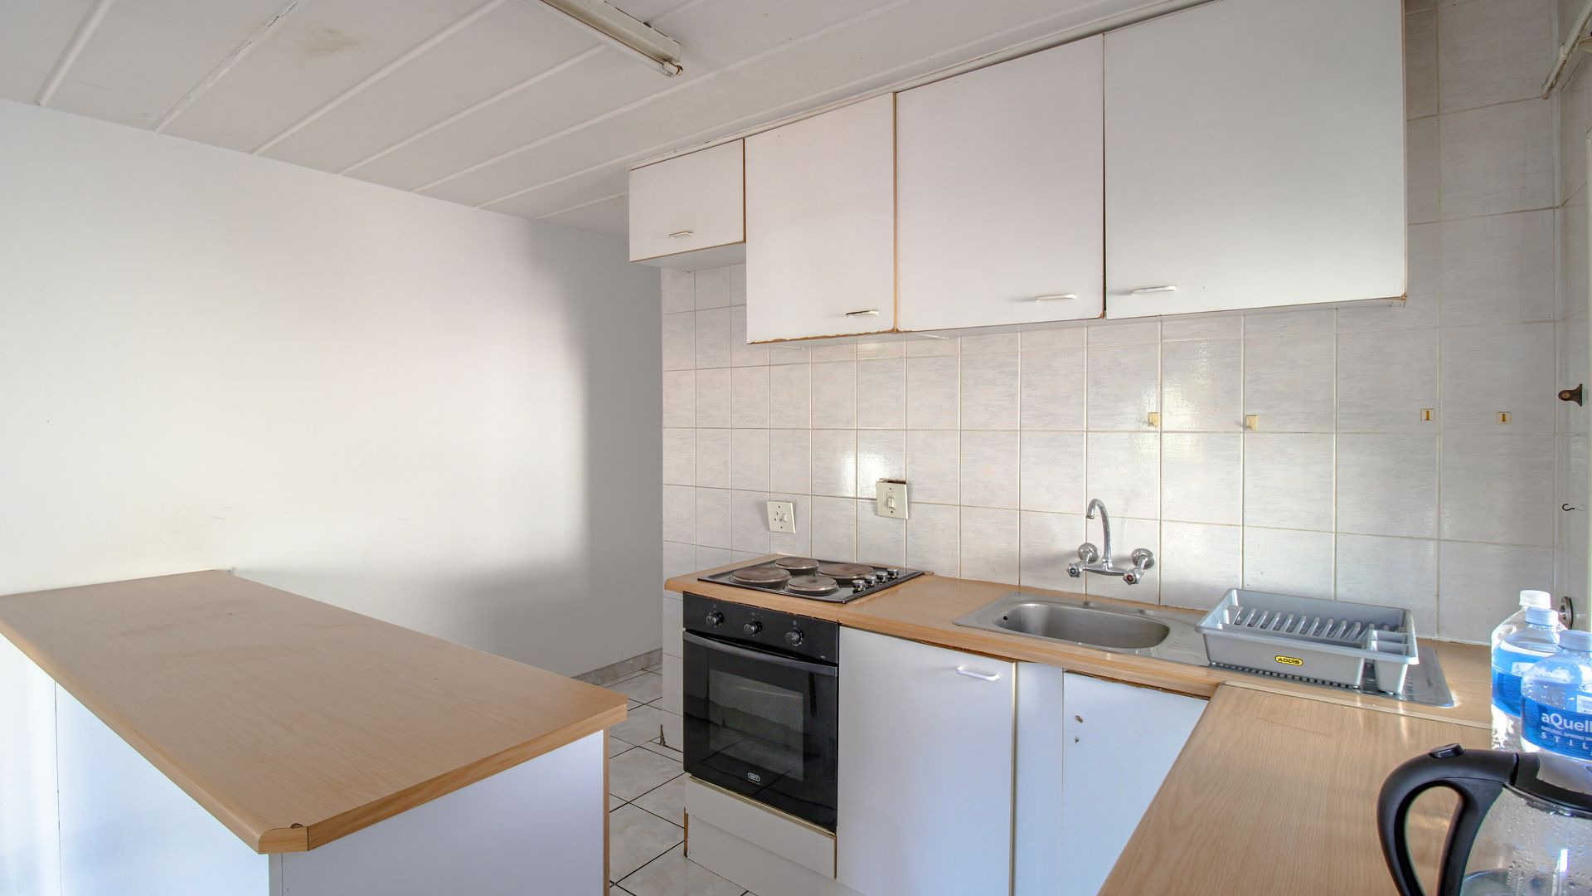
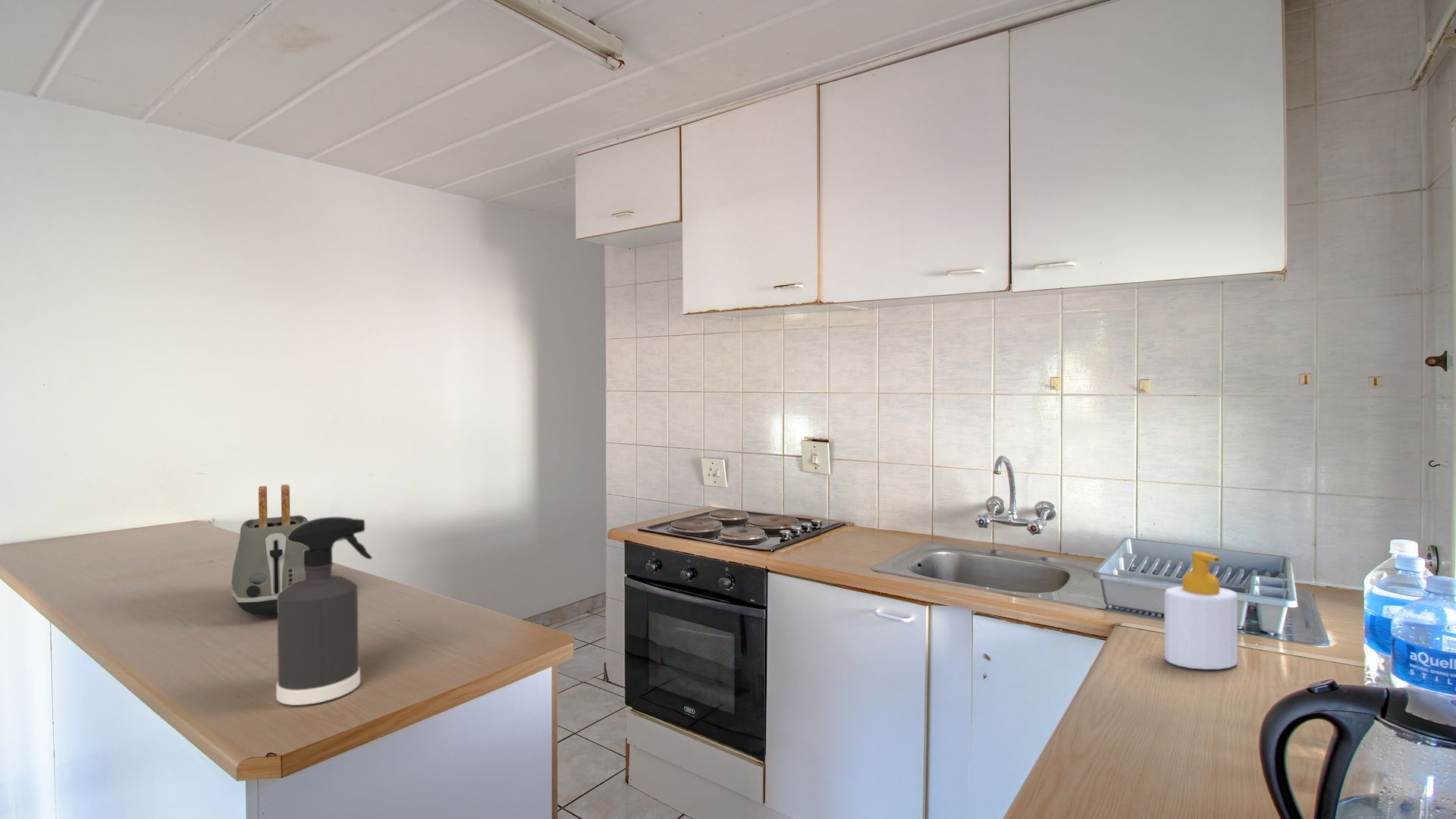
+ toaster [230,484,309,615]
+ spray bottle [275,516,373,706]
+ soap bottle [1164,551,1238,670]
